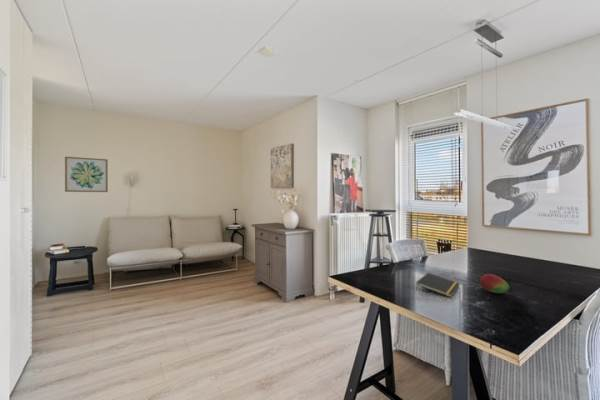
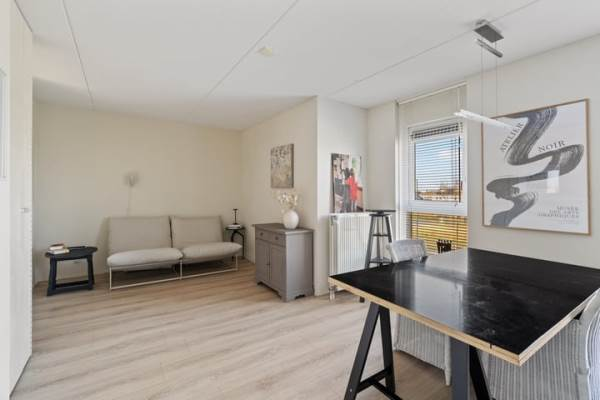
- fruit [480,273,510,294]
- wall art [64,156,109,193]
- notepad [415,272,461,298]
